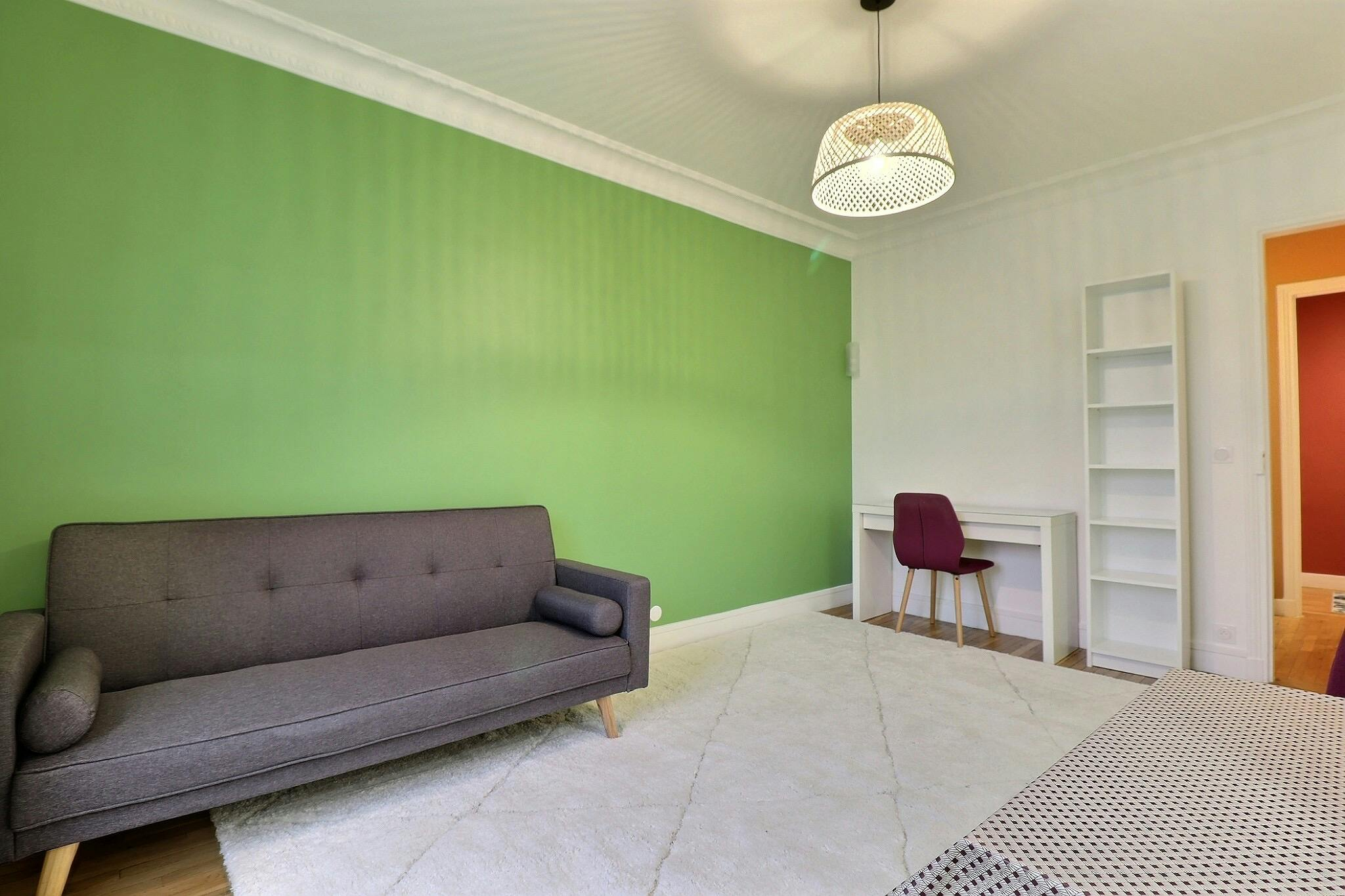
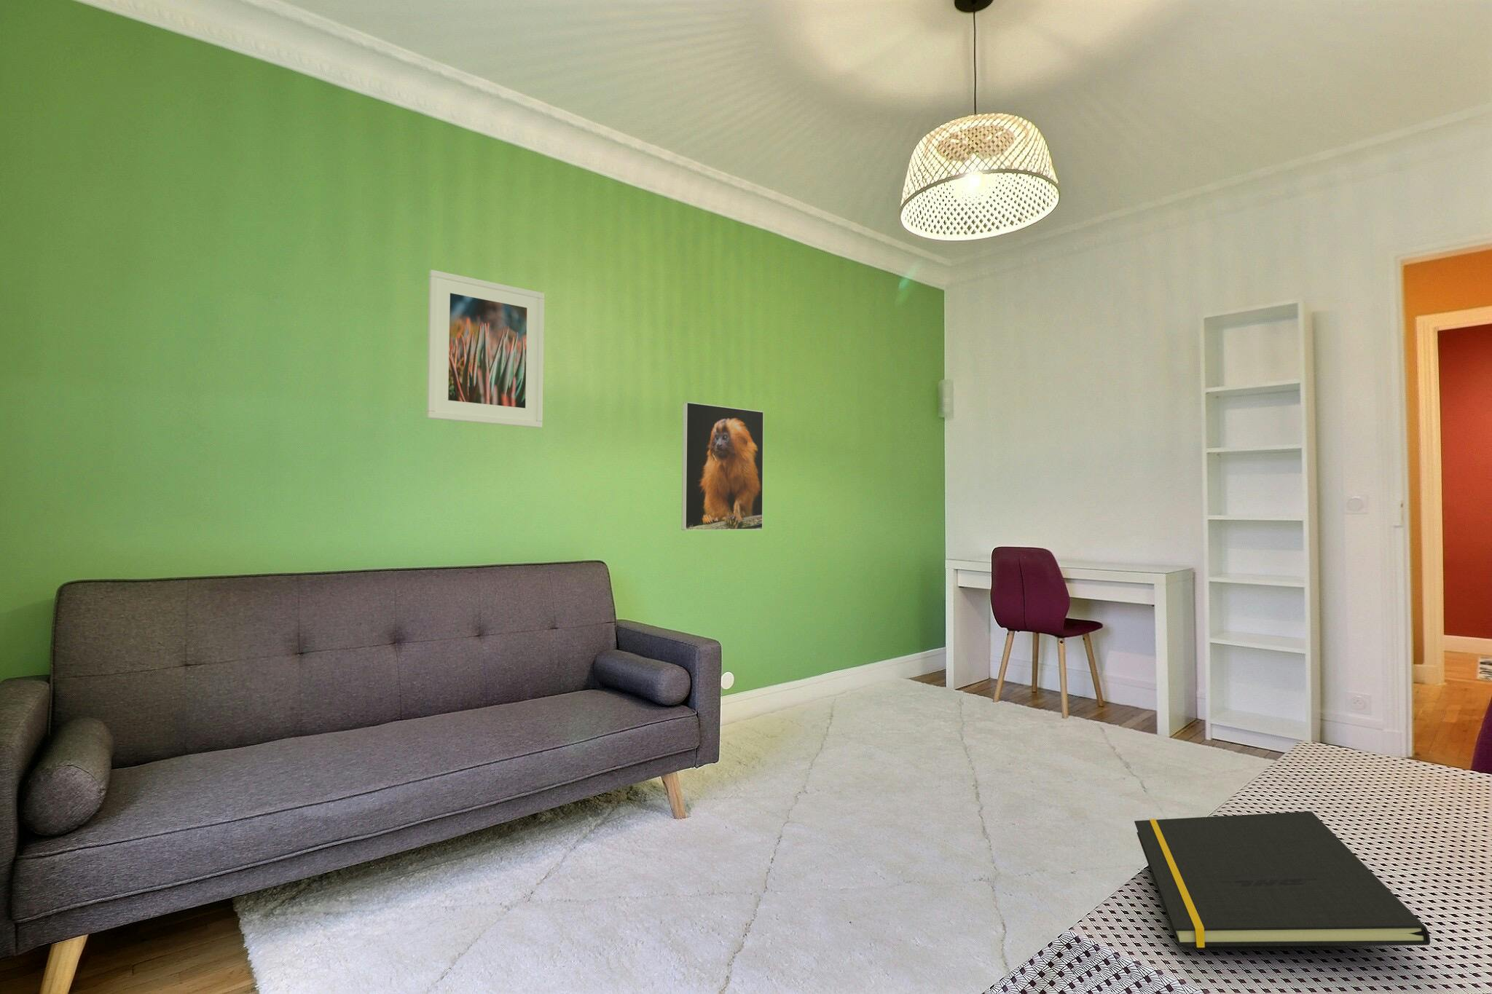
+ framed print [681,402,764,531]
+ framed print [426,270,545,429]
+ notepad [1134,811,1431,949]
